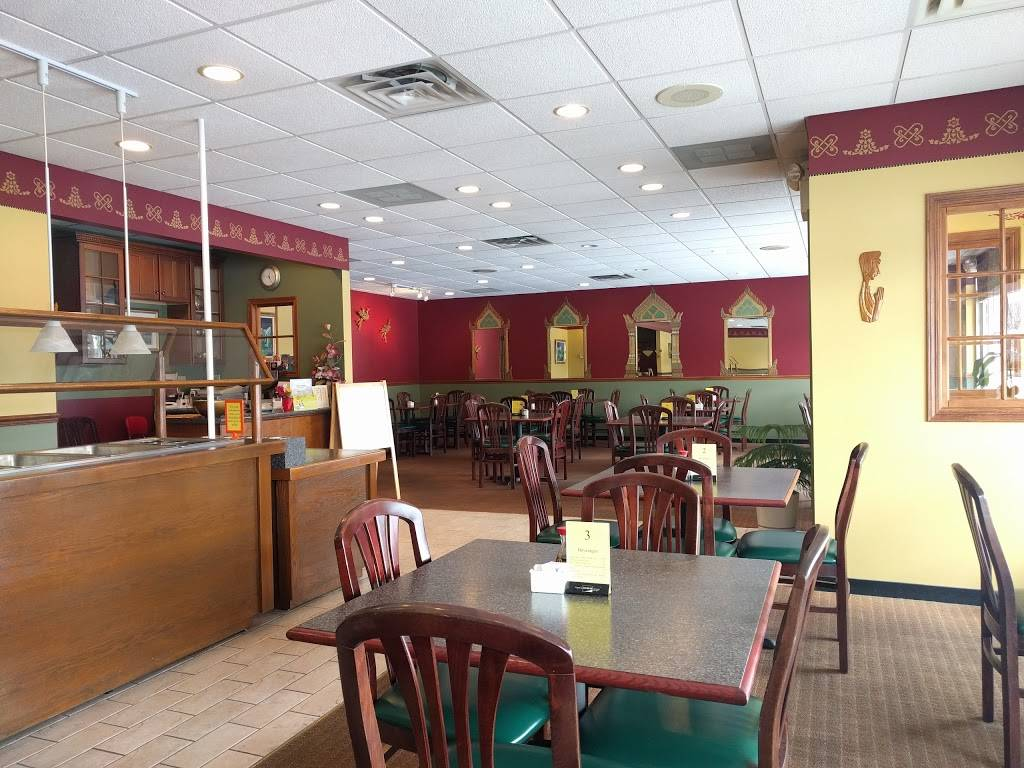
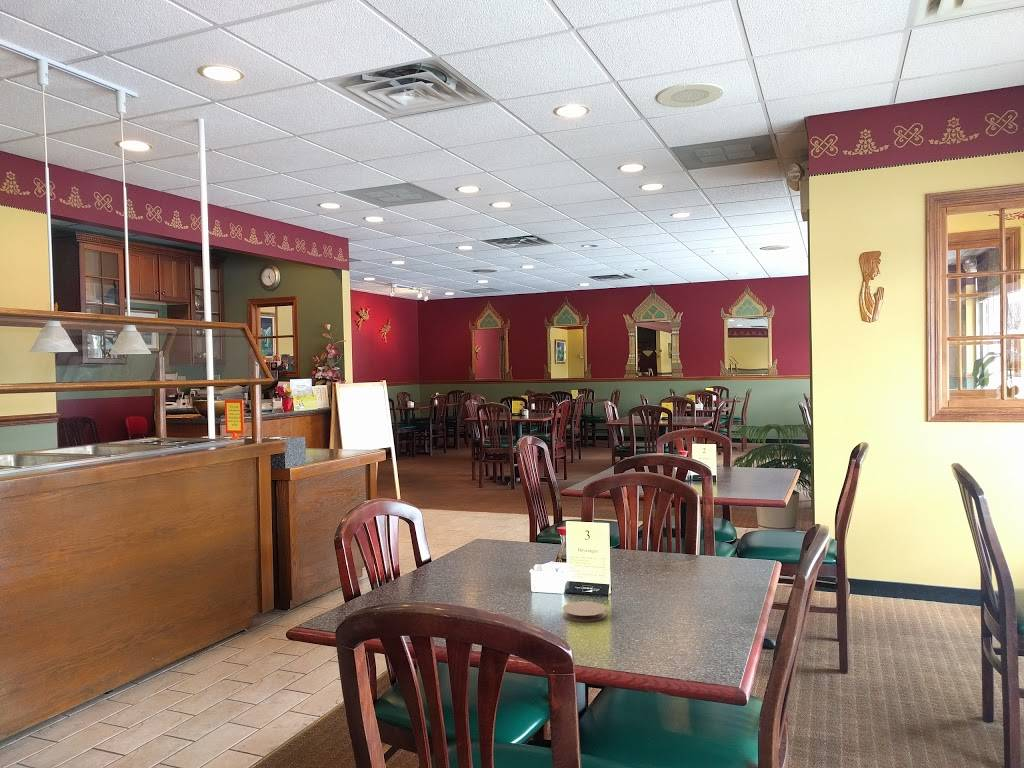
+ coaster [562,601,607,623]
